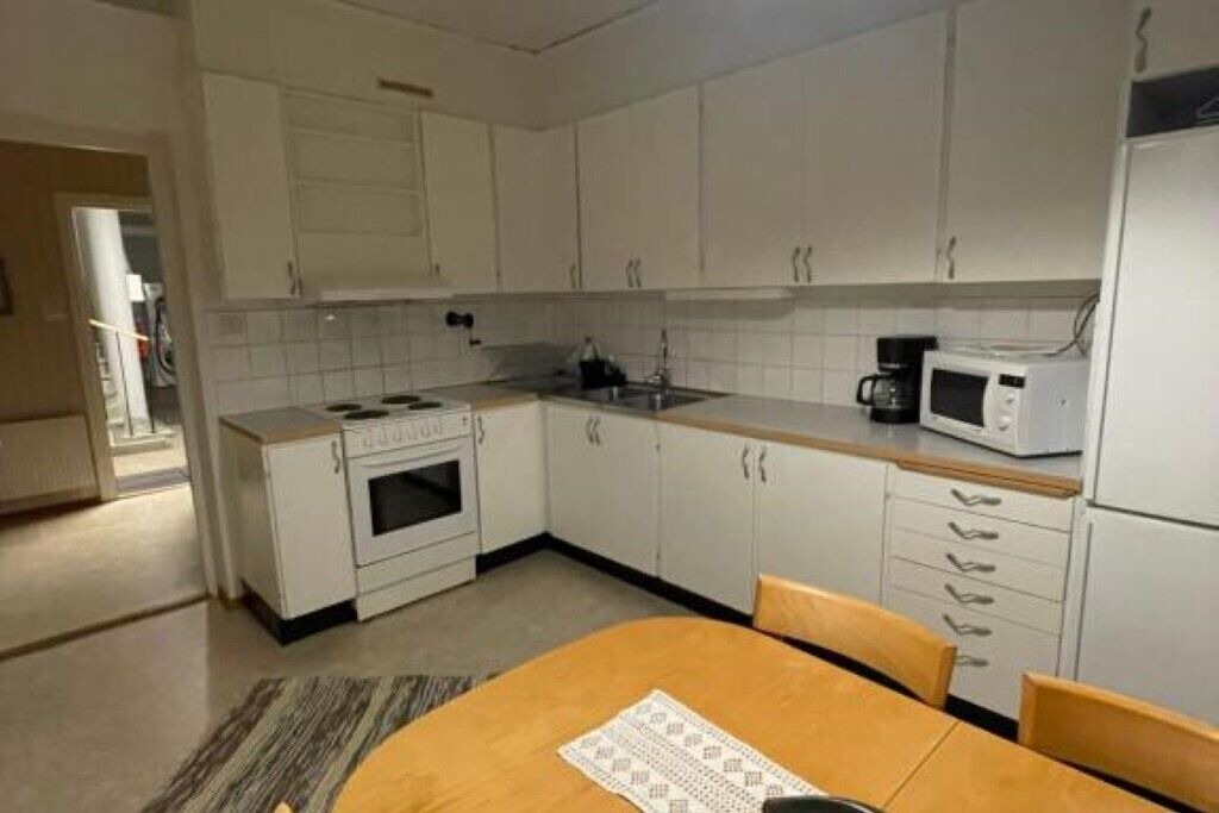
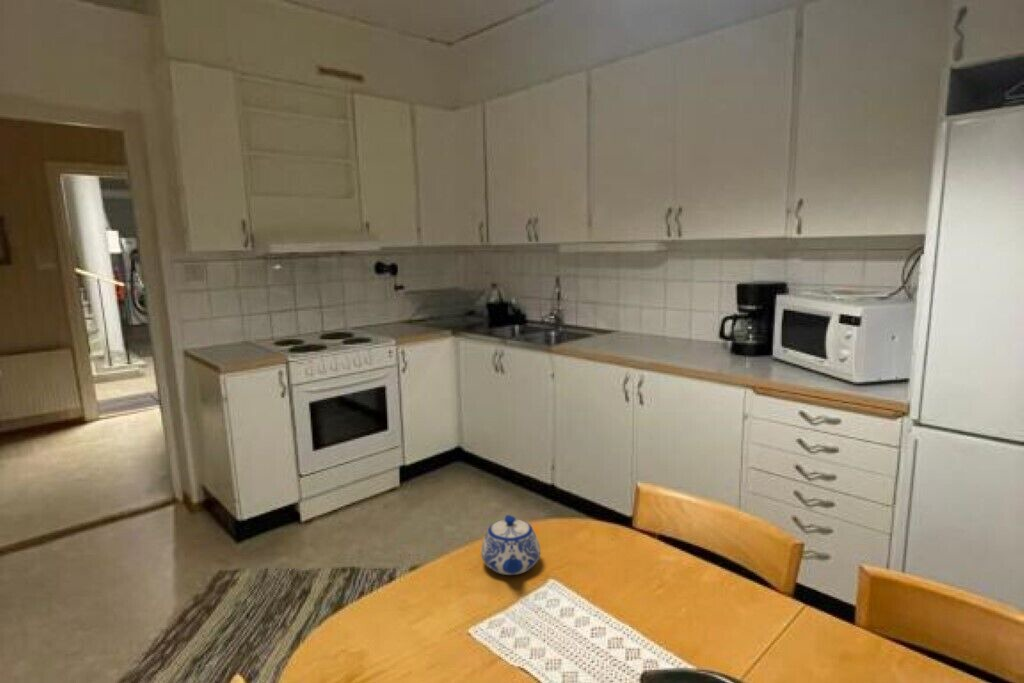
+ teapot [480,514,542,576]
